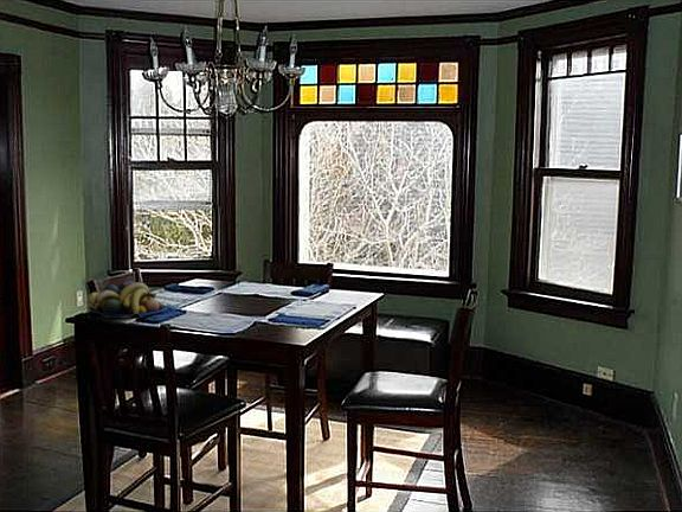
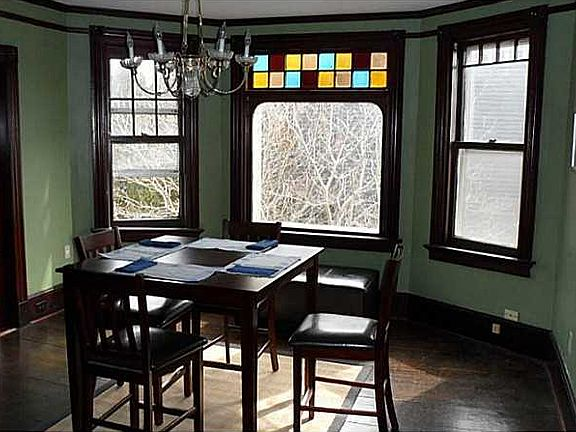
- fruit bowl [86,280,169,319]
